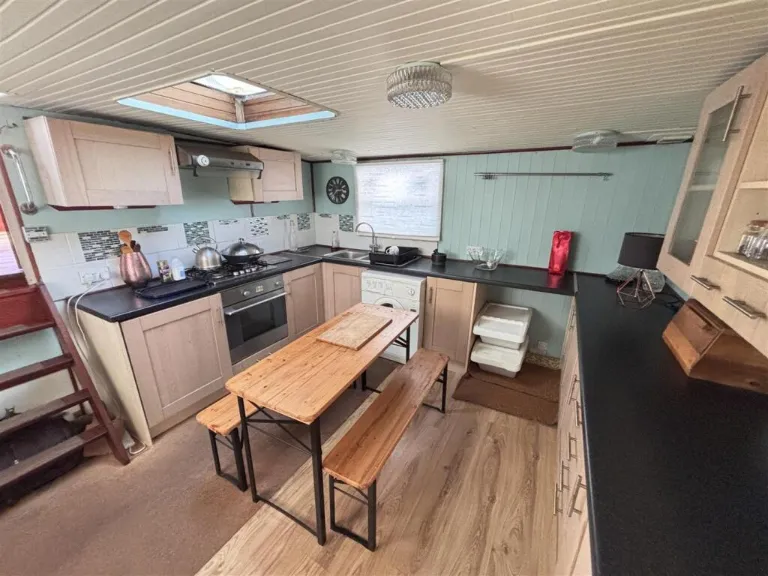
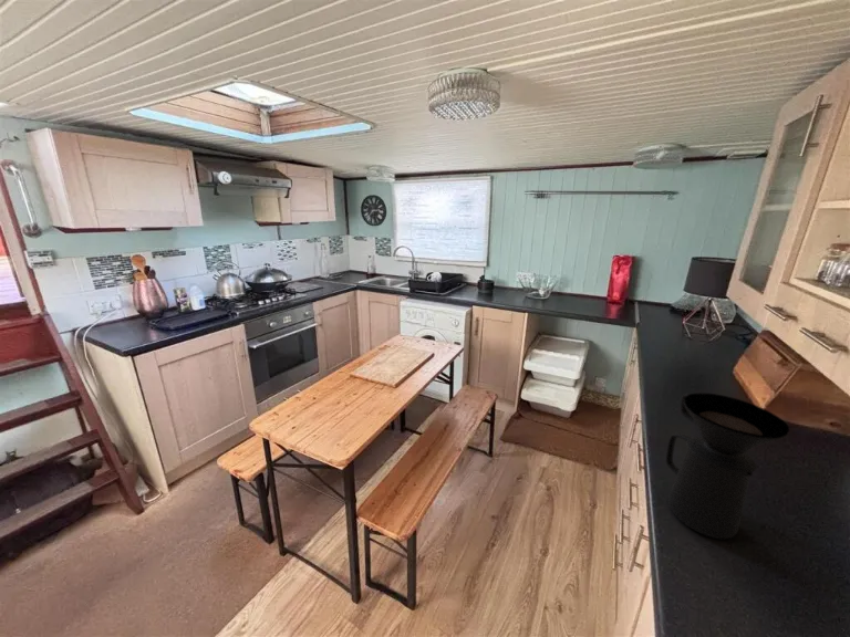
+ coffee maker [665,391,790,540]
